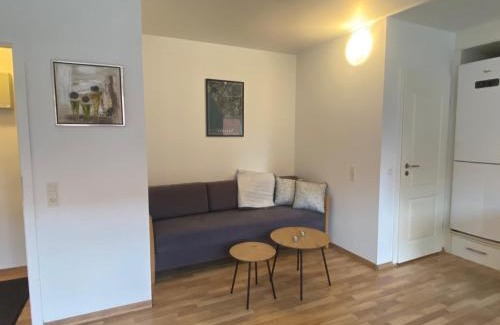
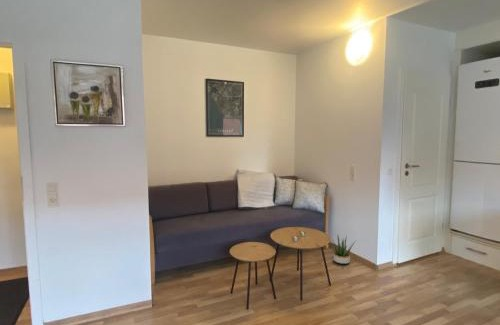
+ potted plant [328,234,356,265]
